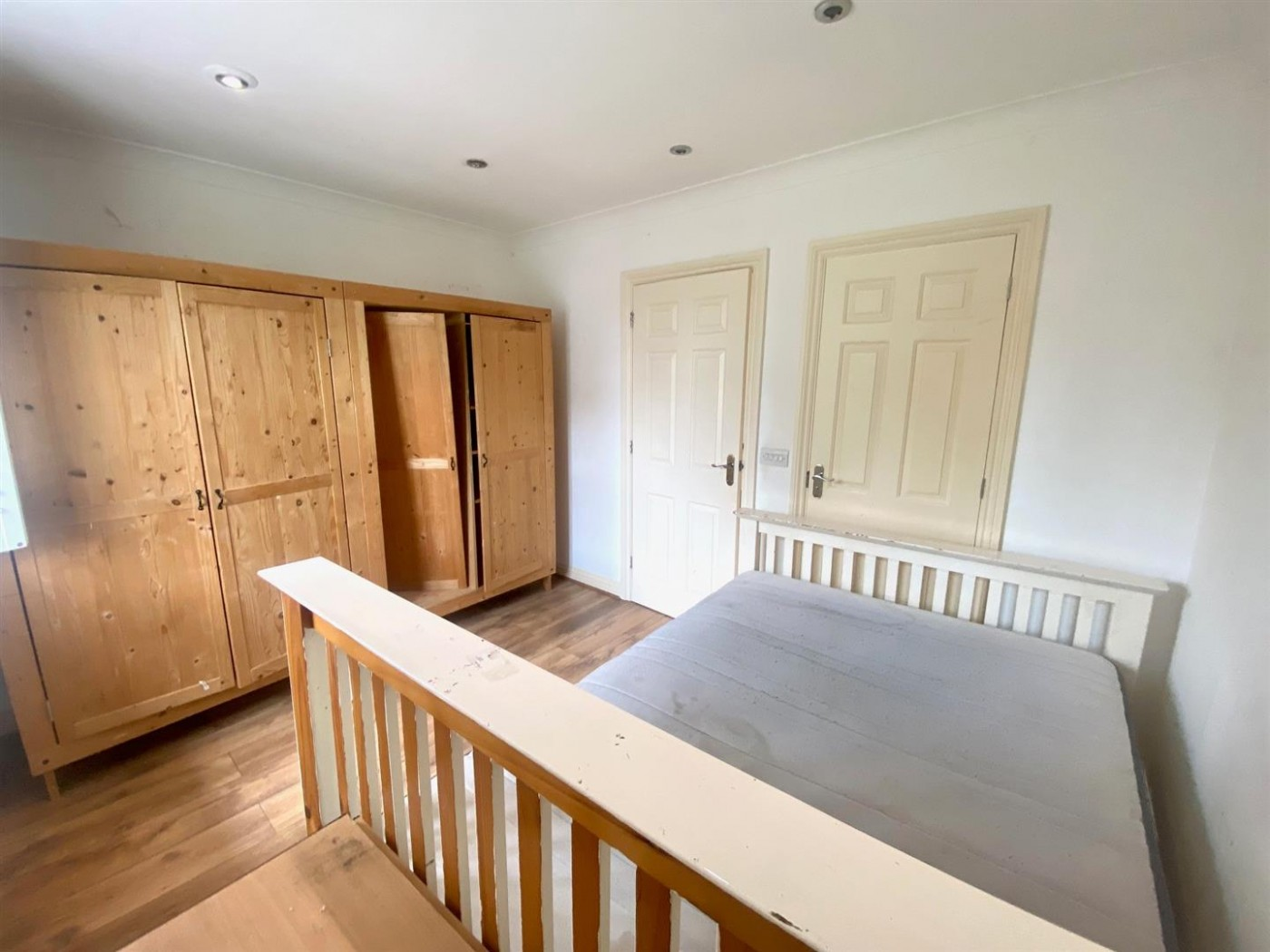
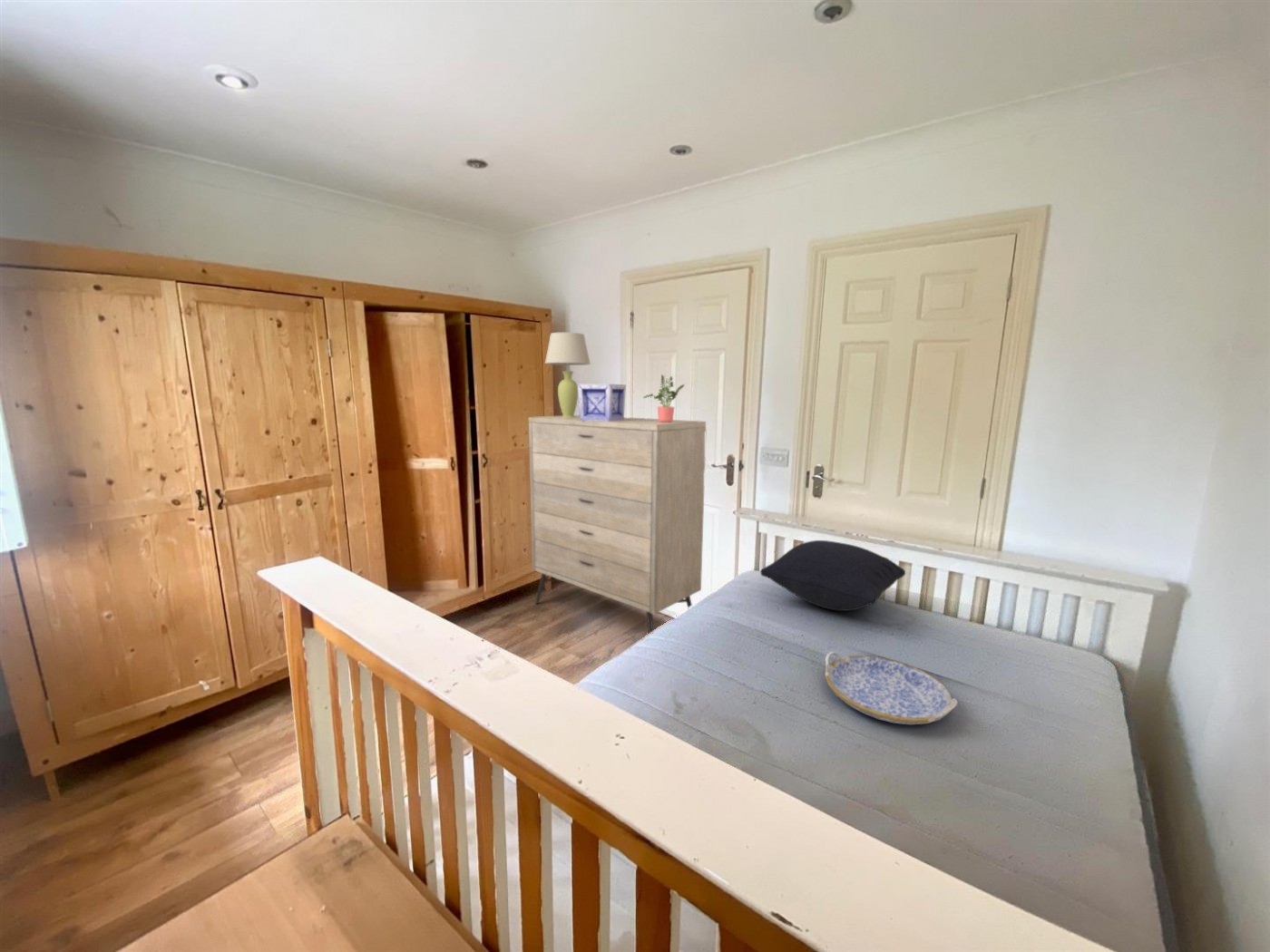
+ serving tray [824,651,958,725]
+ wooden crate [577,383,627,422]
+ potted plant [642,374,685,423]
+ pillow [759,539,906,612]
+ table lamp [544,332,591,418]
+ dresser [528,414,707,635]
